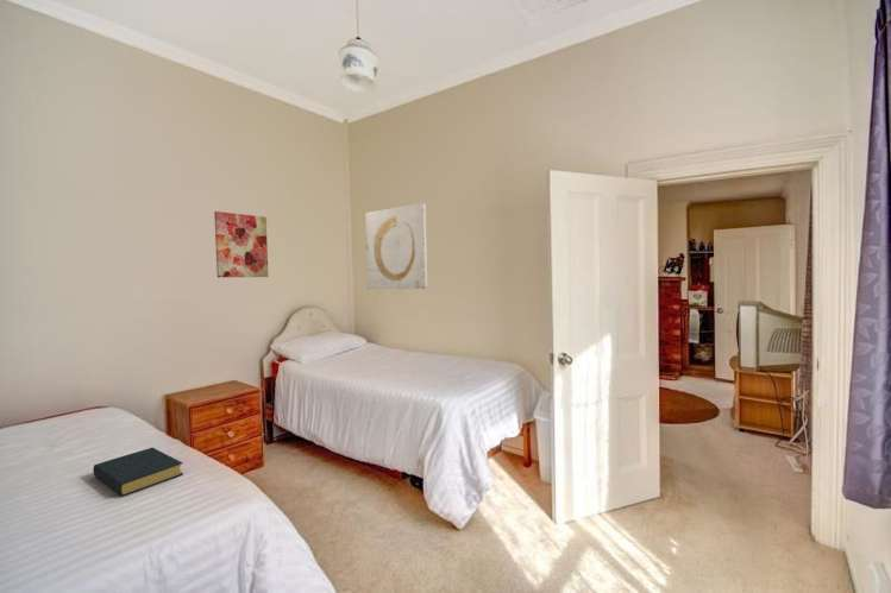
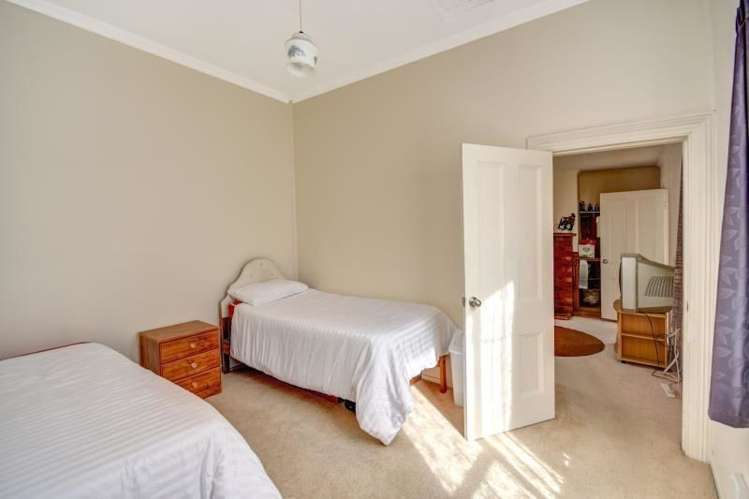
- hardback book [92,447,184,497]
- wall art [364,202,428,290]
- wall art [213,210,270,278]
